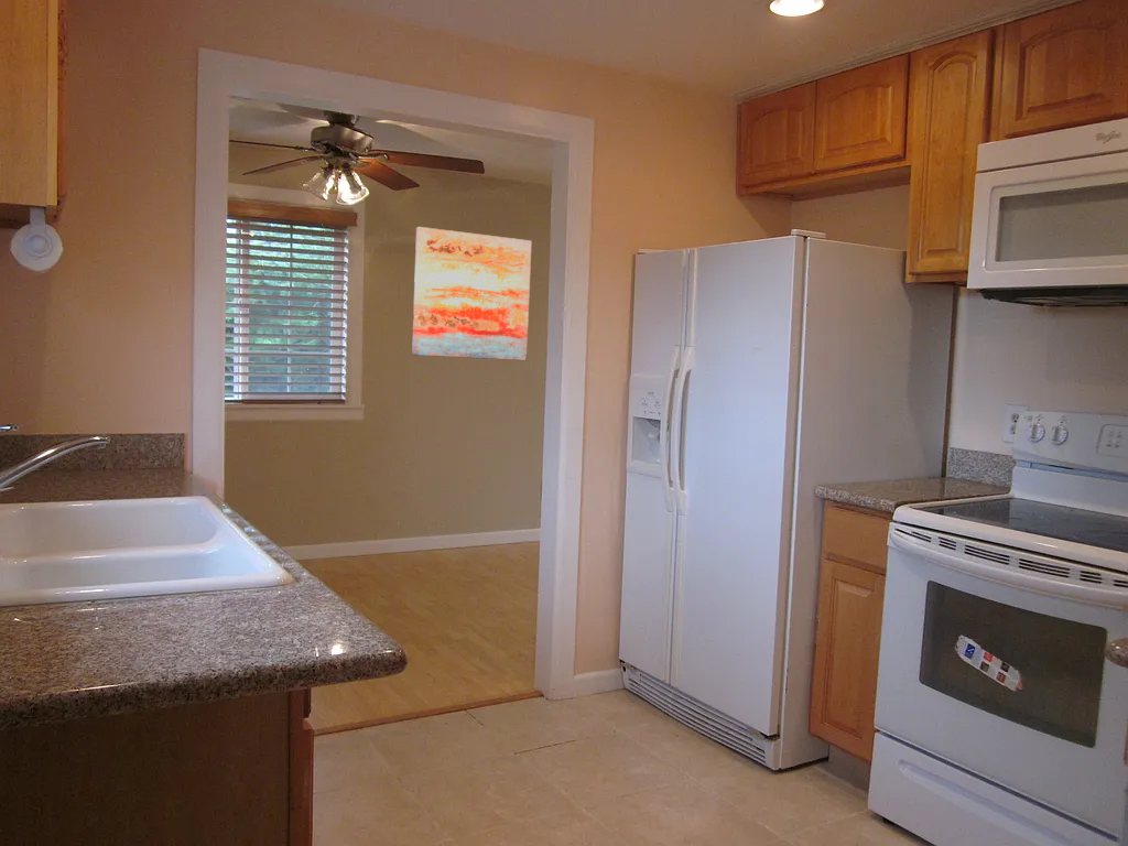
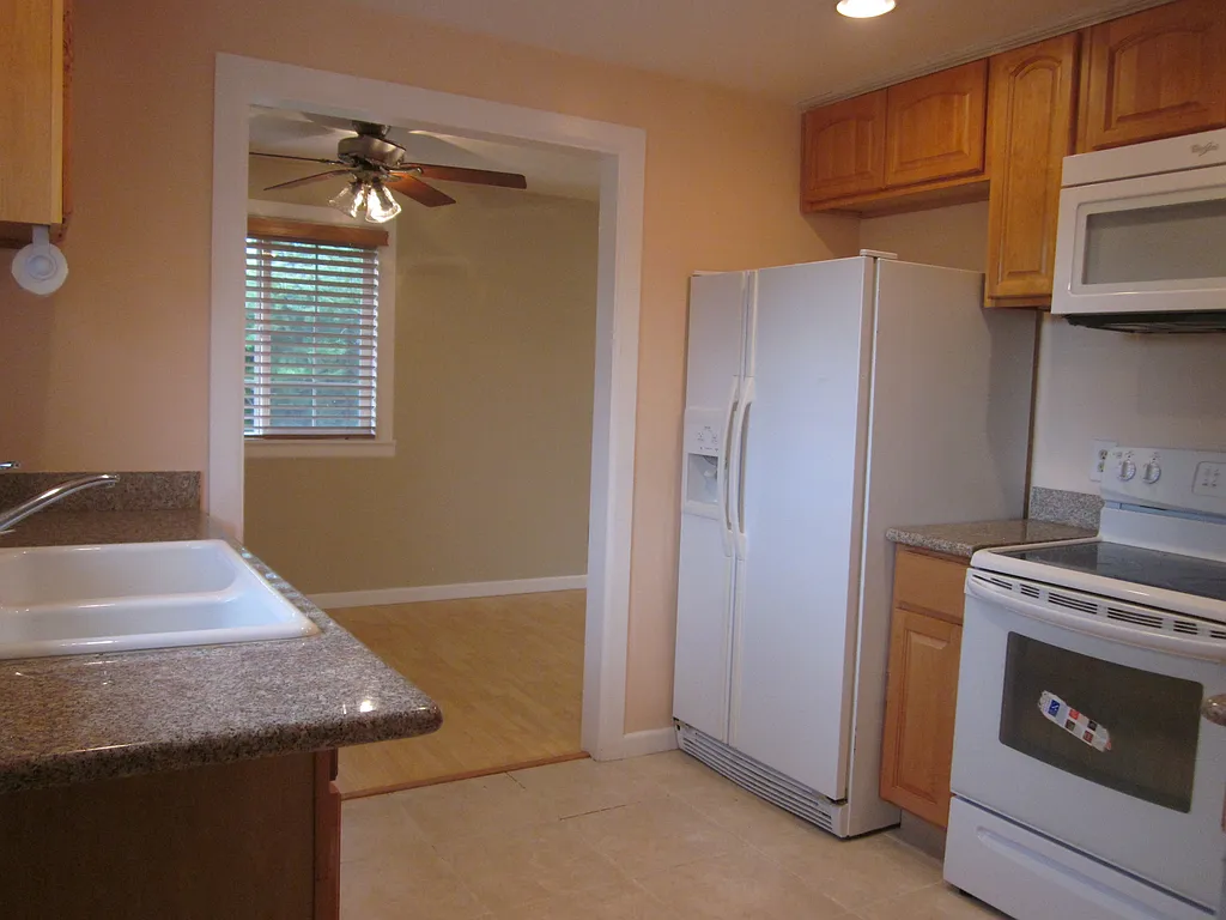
- wall art [411,226,532,361]
